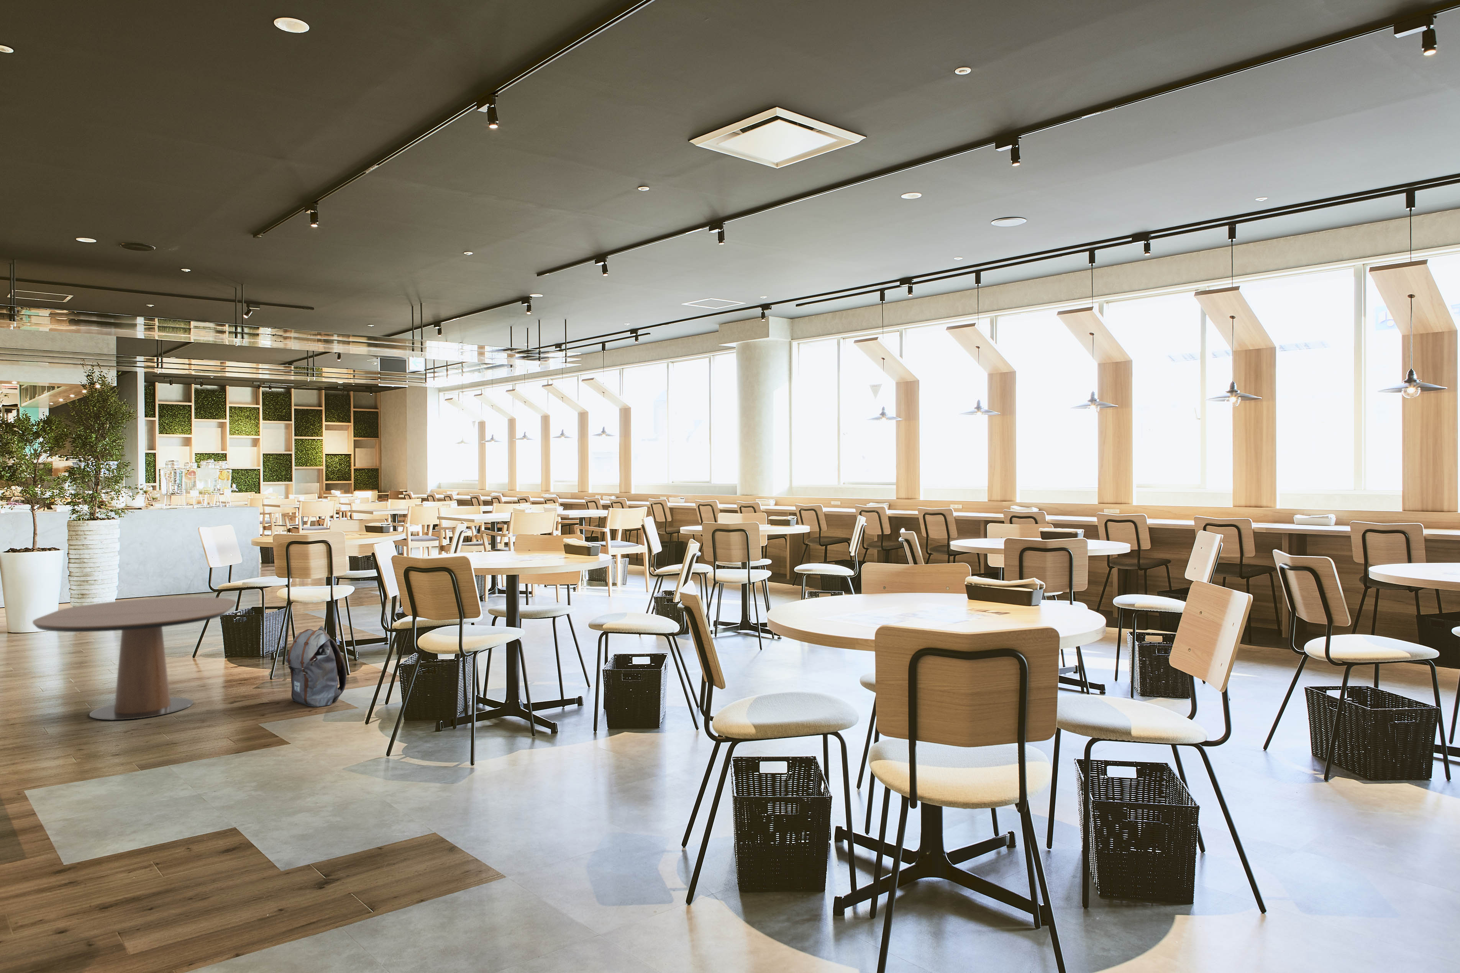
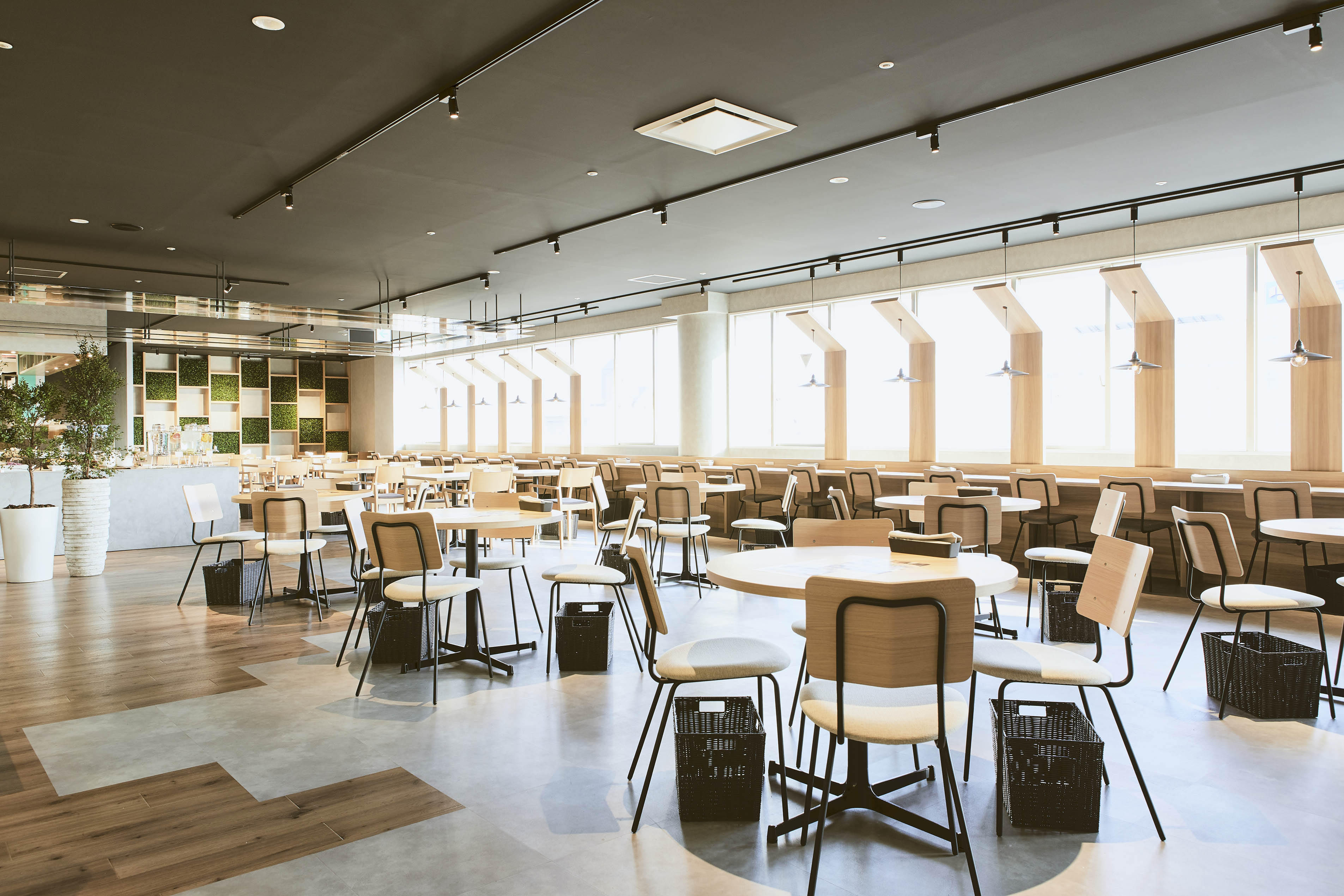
- dining table [33,597,237,721]
- backpack [285,626,348,707]
